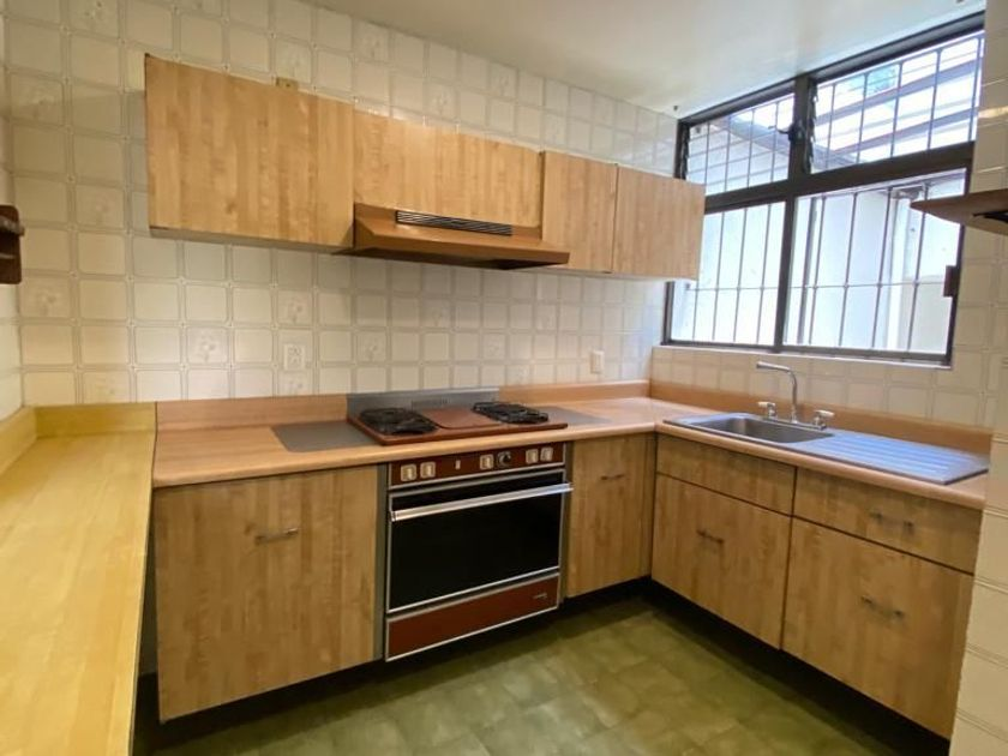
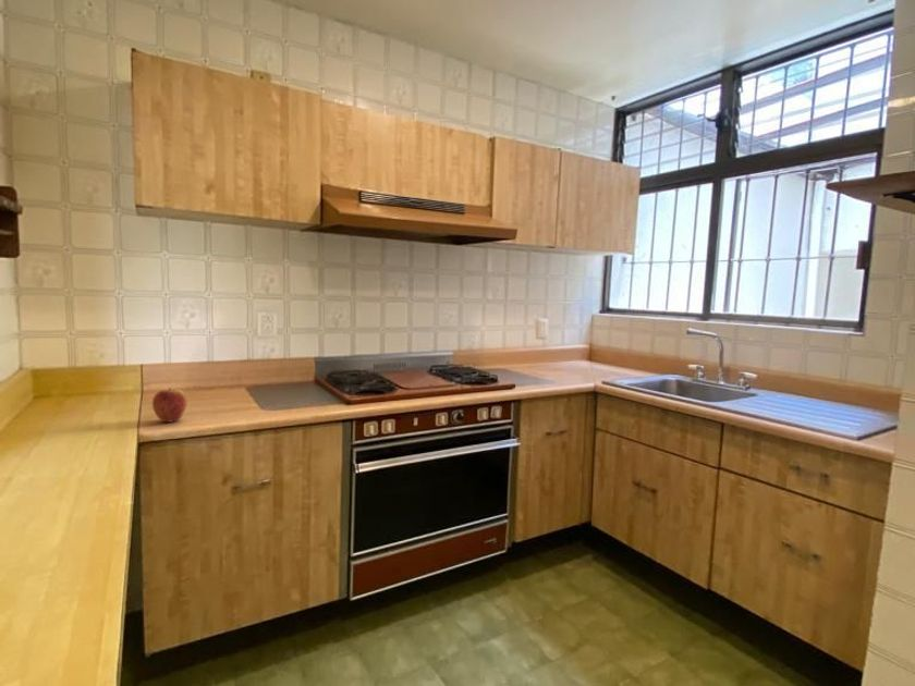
+ apple [151,387,188,424]
